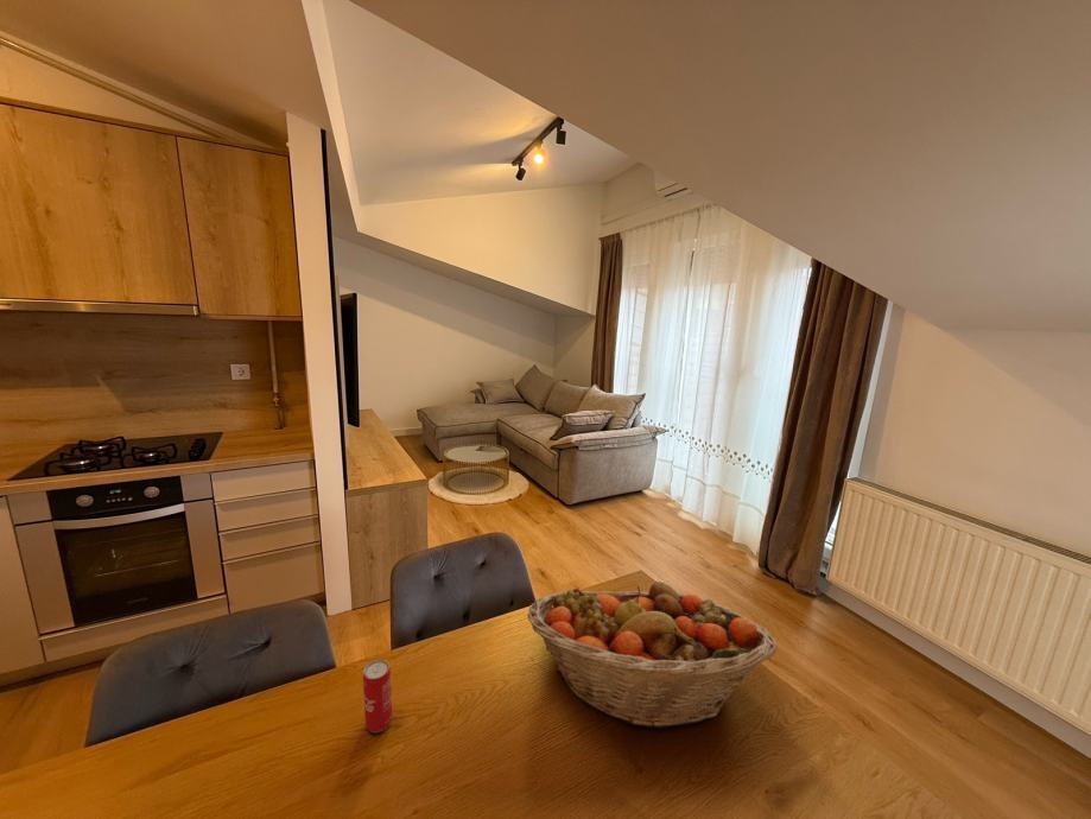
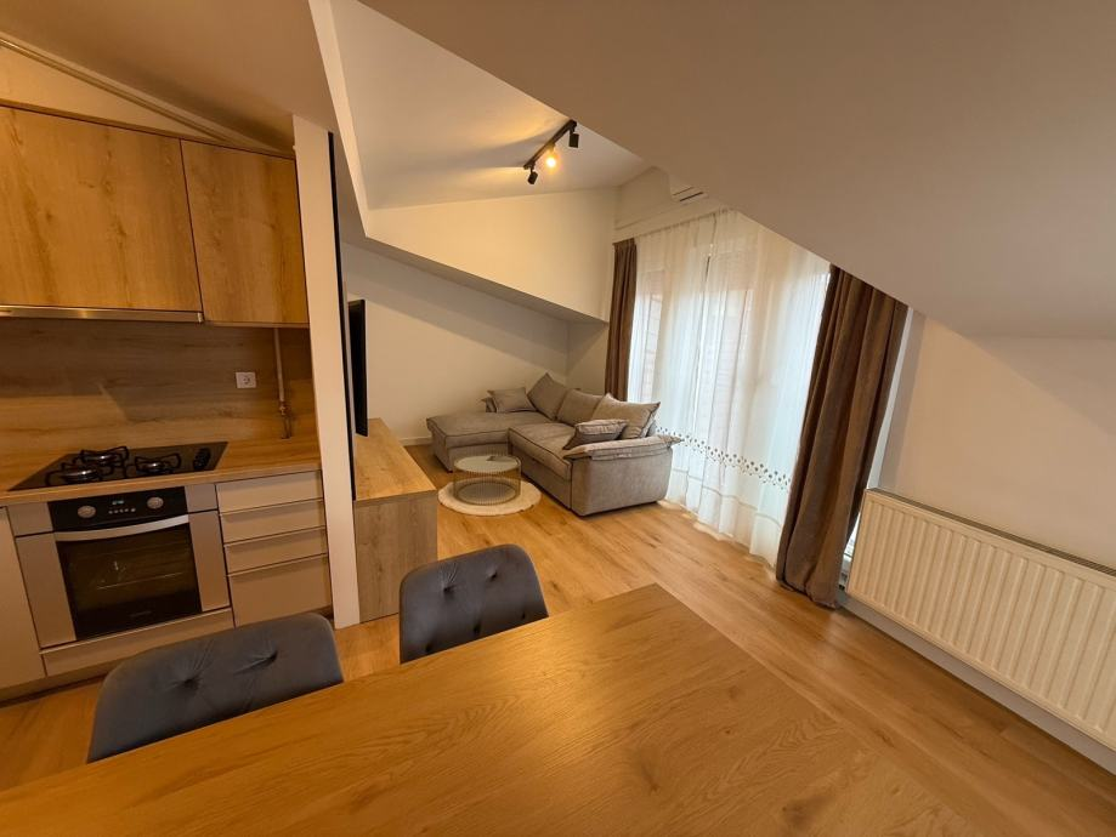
- fruit basket [526,580,778,730]
- beverage can [362,659,393,734]
